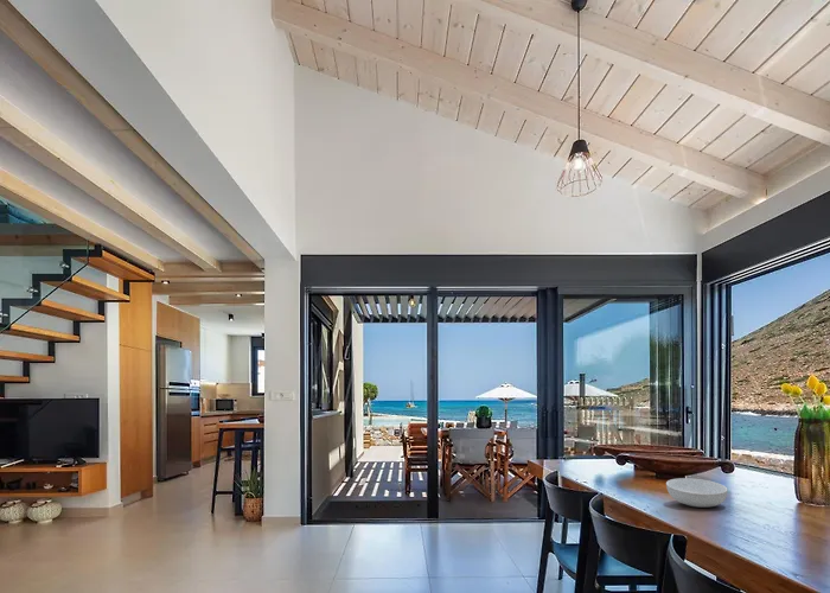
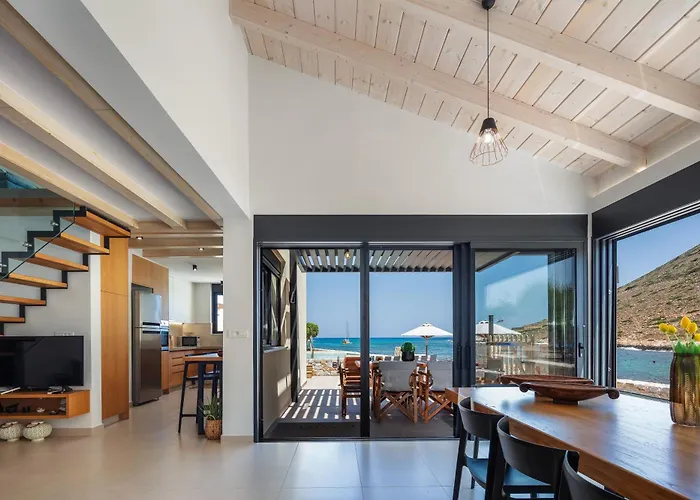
- serving bowl [665,477,728,509]
